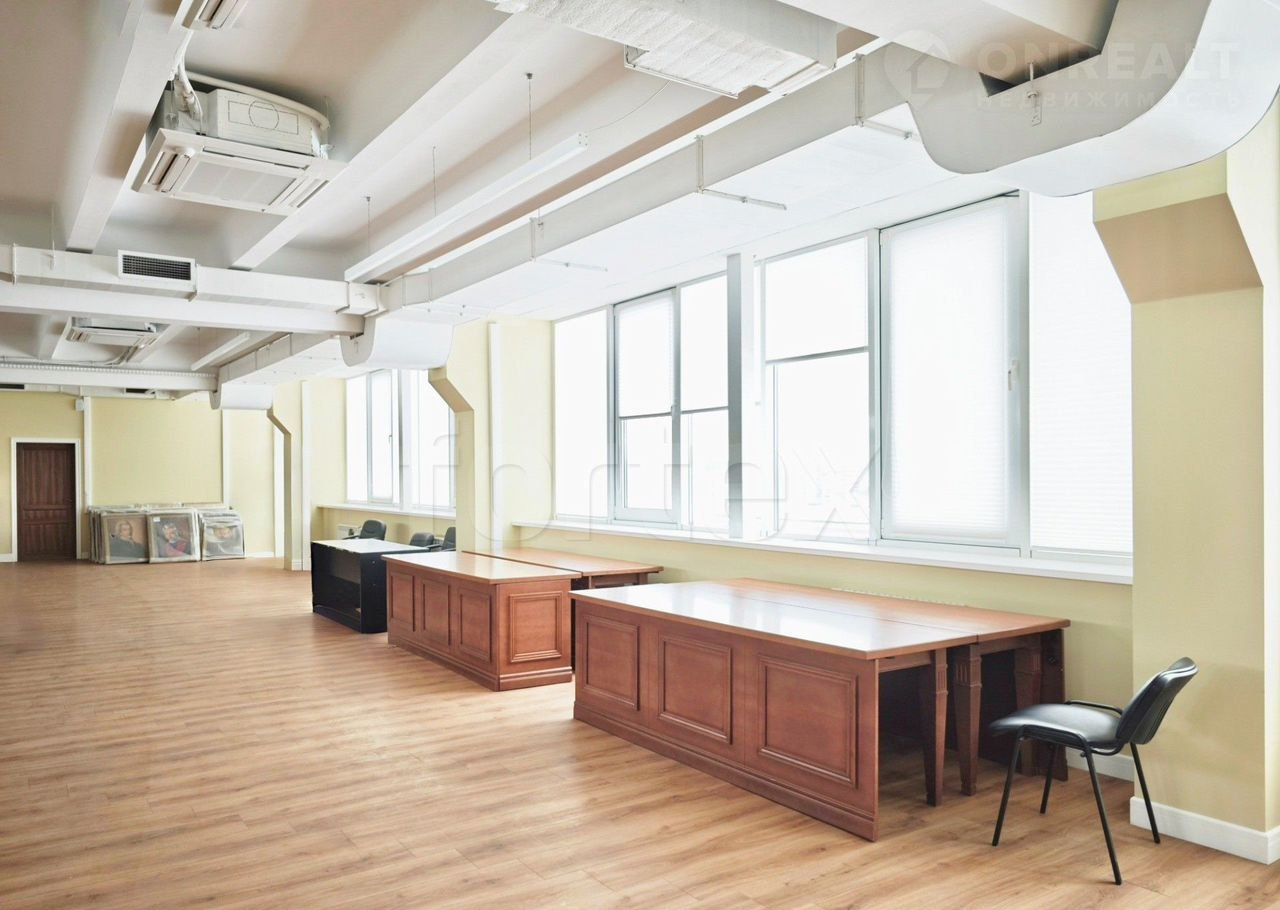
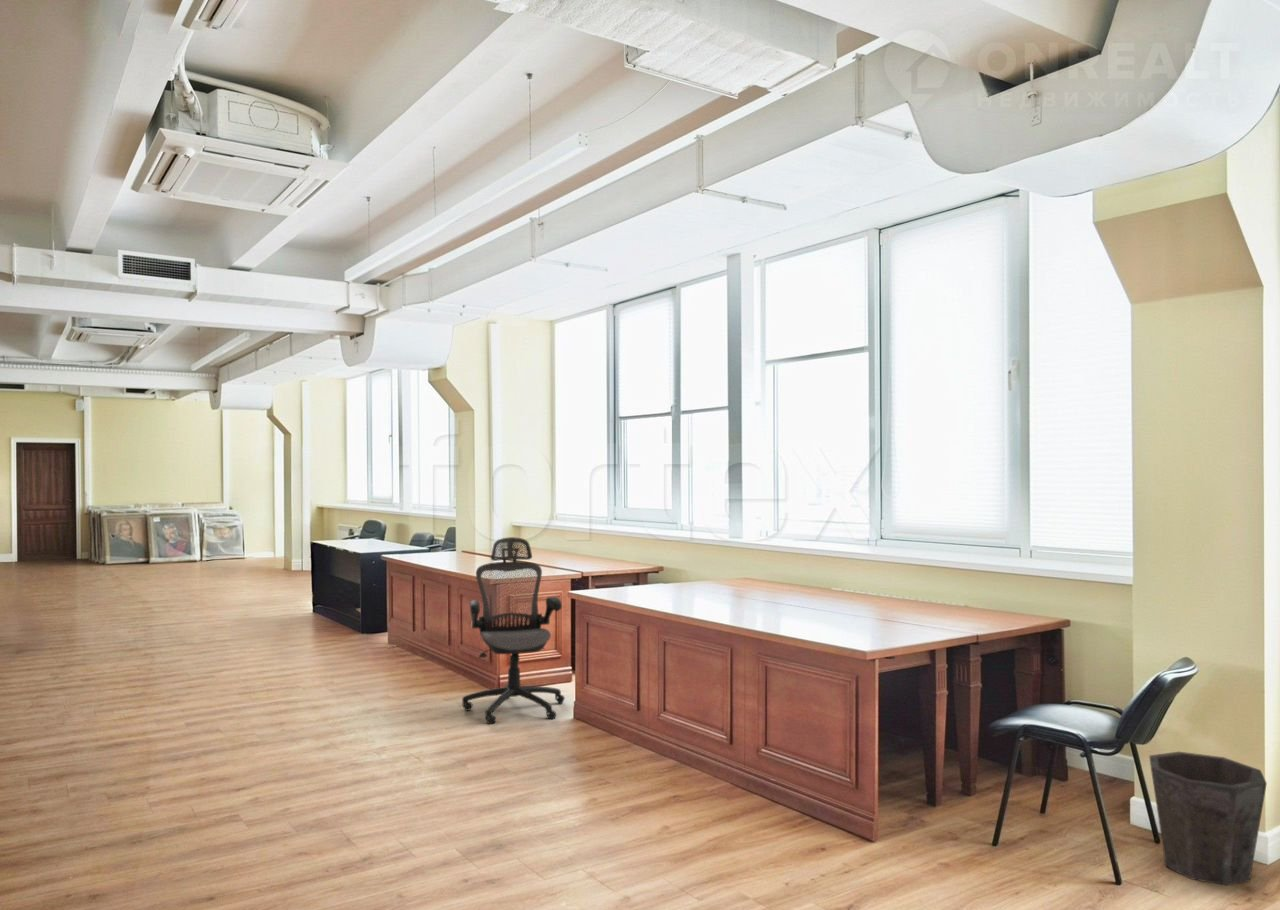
+ chair [461,536,566,725]
+ waste bin [1148,751,1268,886]
